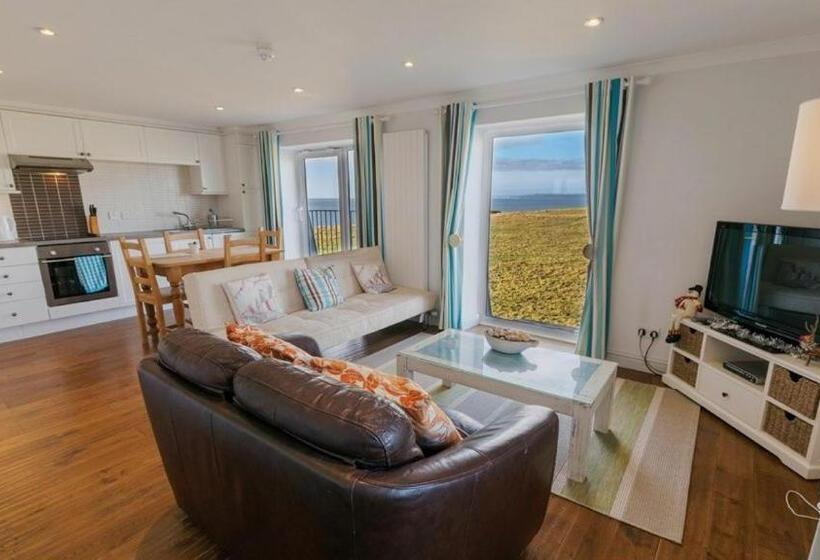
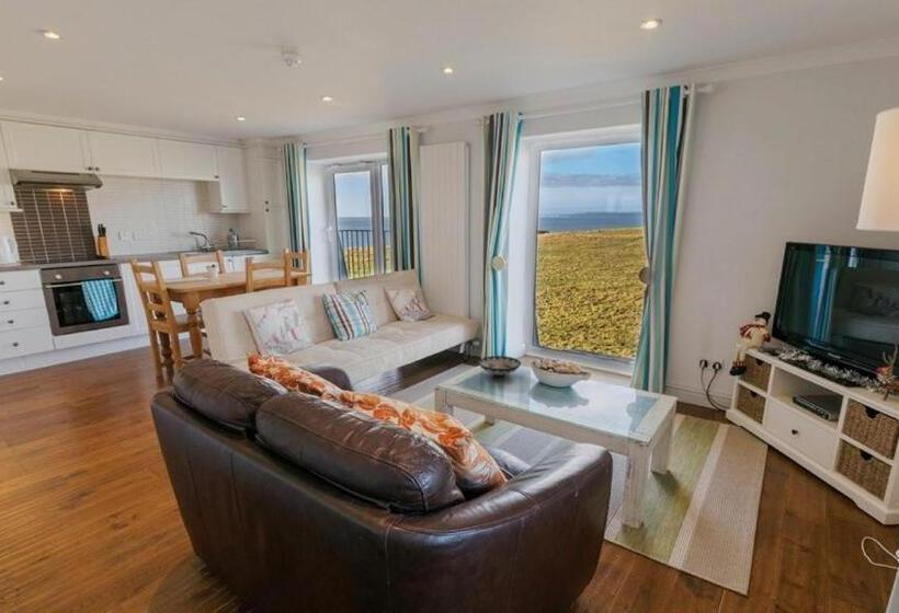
+ bowl [477,355,522,378]
